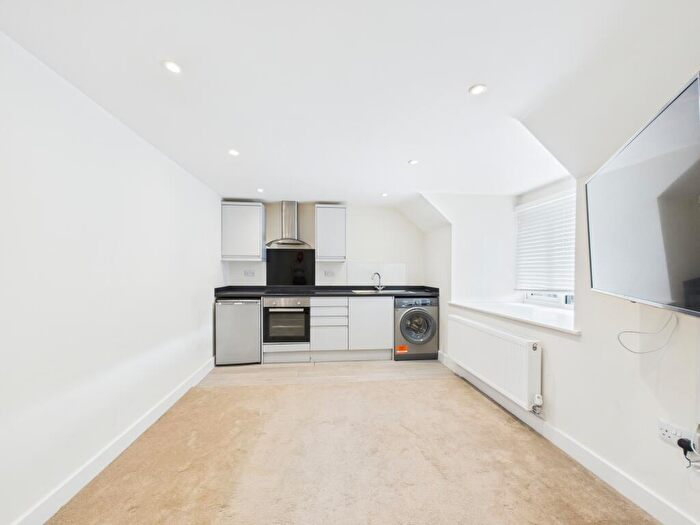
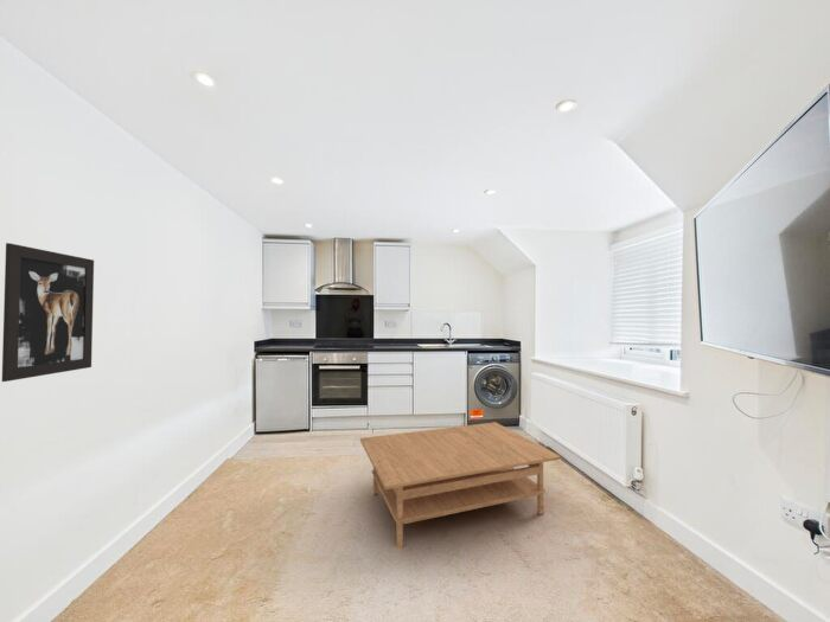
+ wall art [1,242,95,383]
+ coffee table [359,421,562,550]
